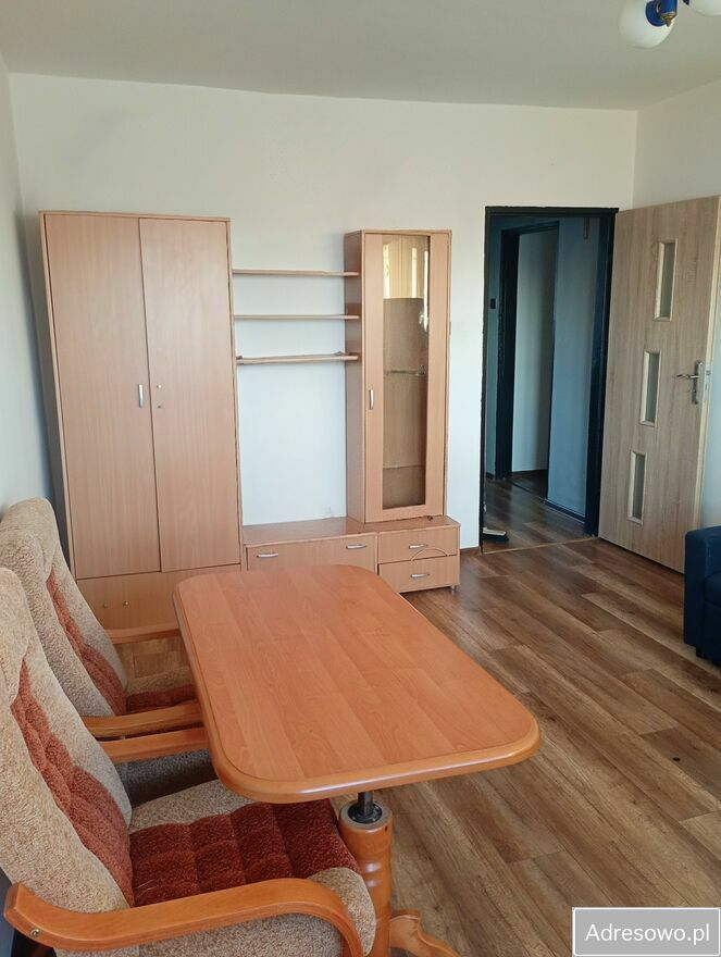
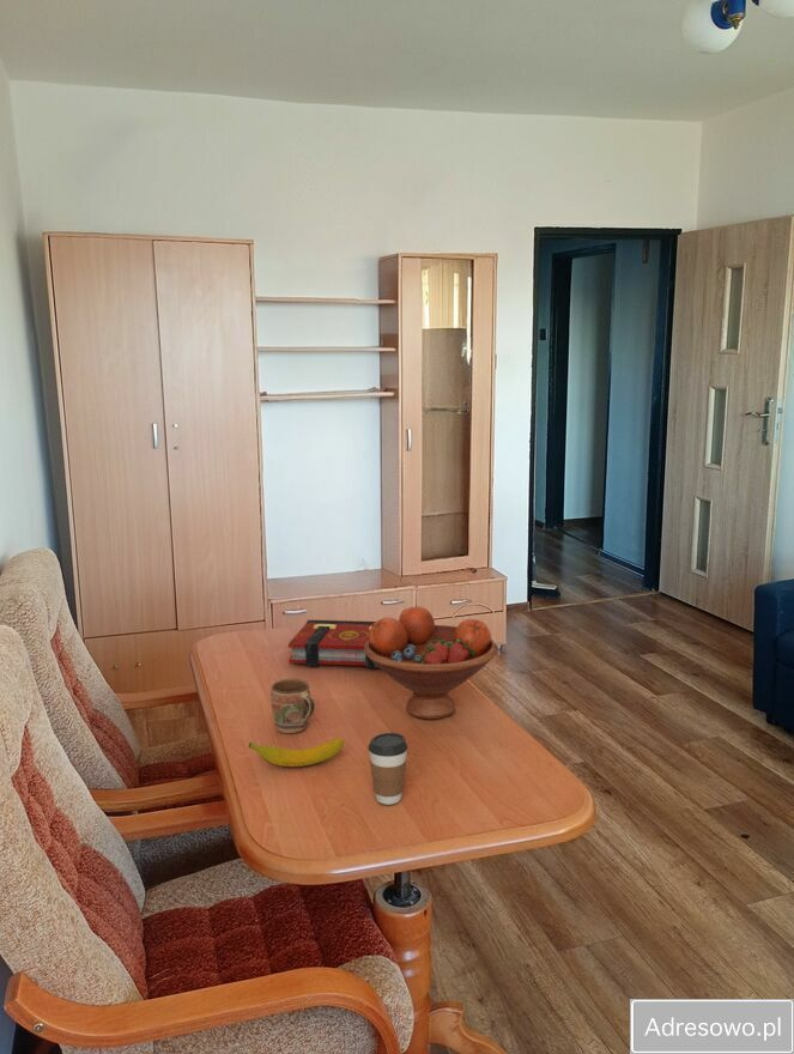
+ banana [247,738,345,768]
+ coffee cup [368,732,408,806]
+ mug [269,678,316,734]
+ fruit bowl [364,605,498,720]
+ book [287,619,378,668]
